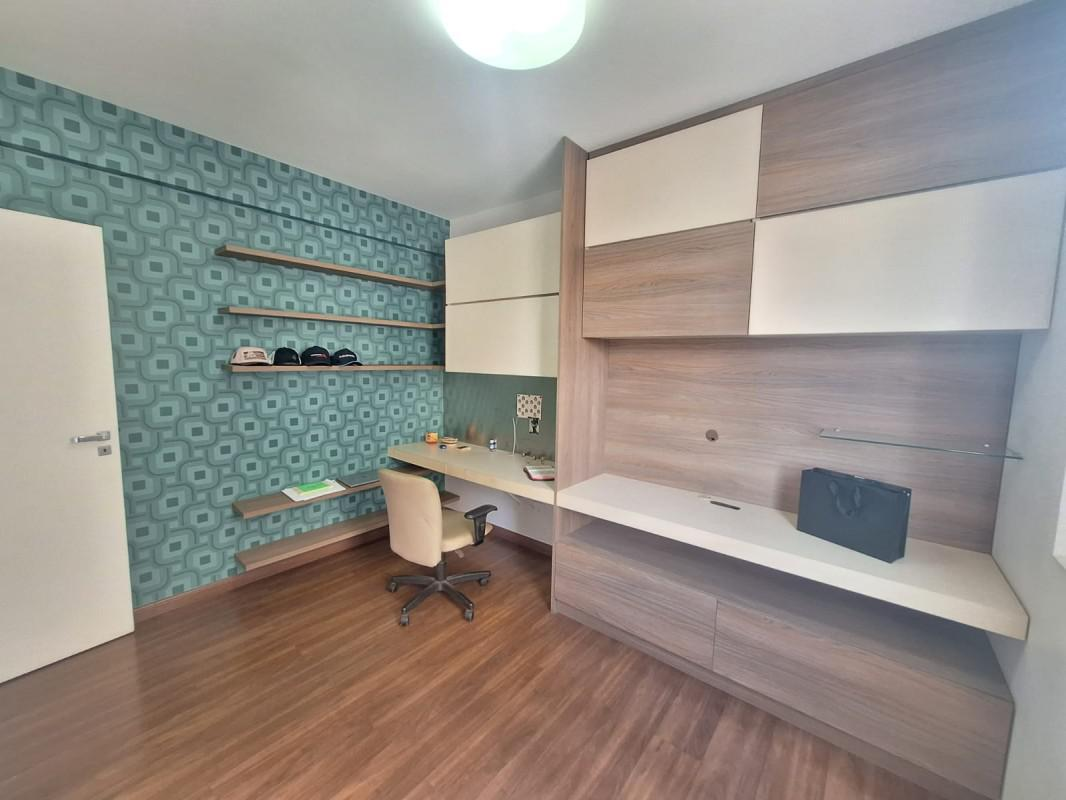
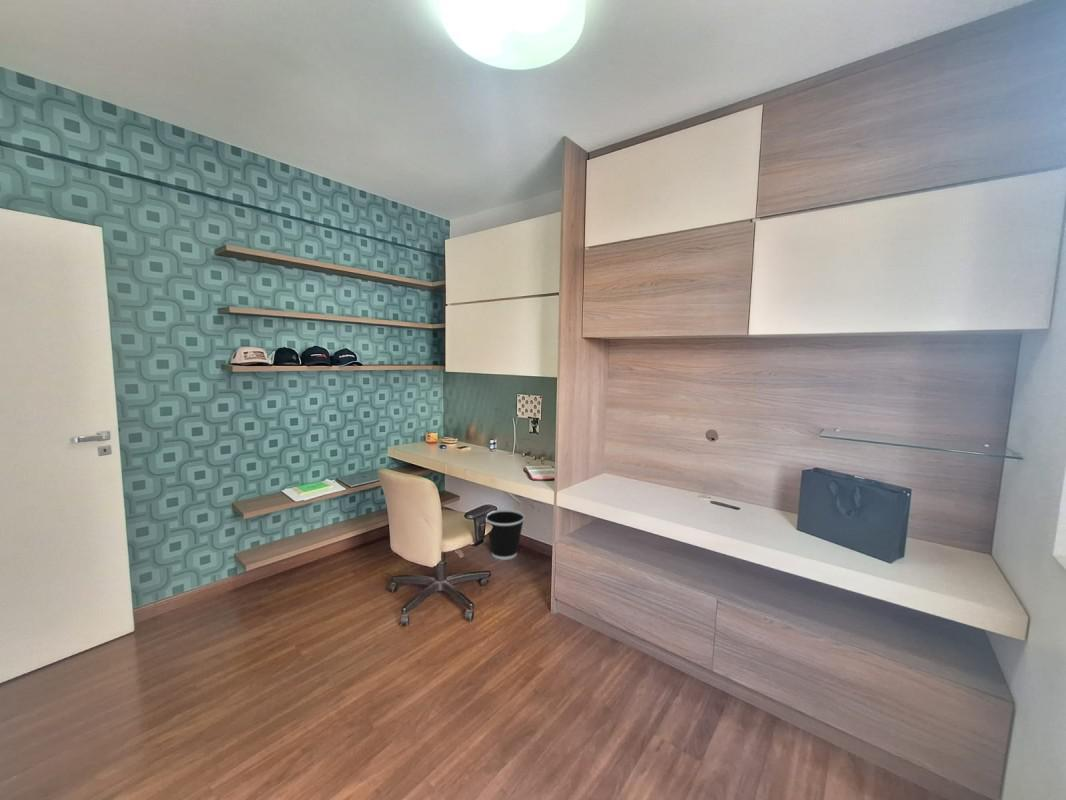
+ wastebasket [486,508,526,561]
